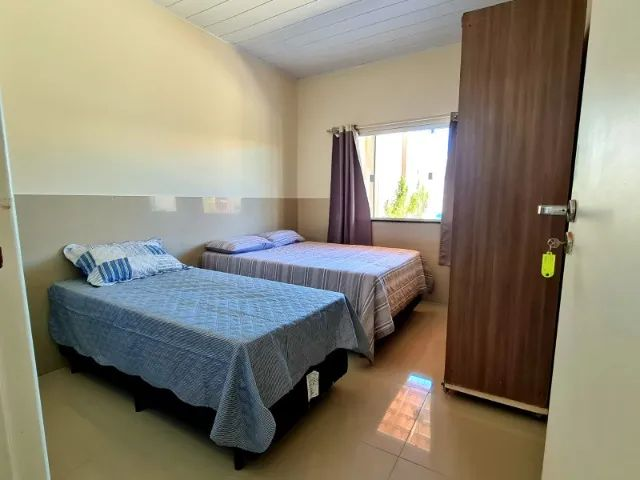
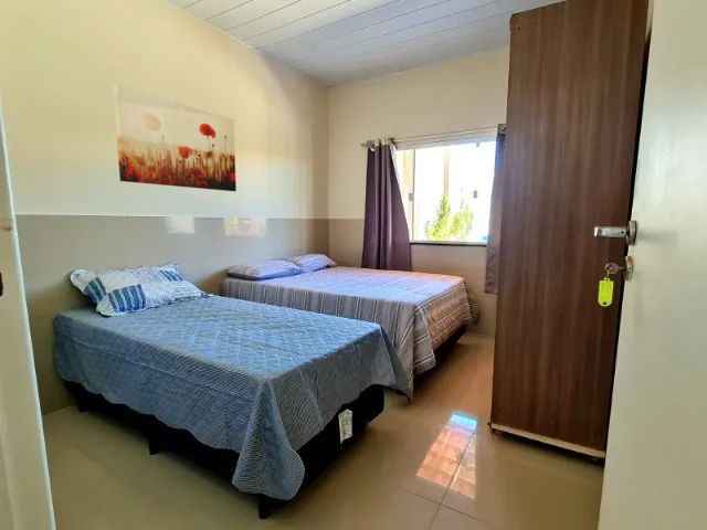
+ wall art [112,83,238,192]
